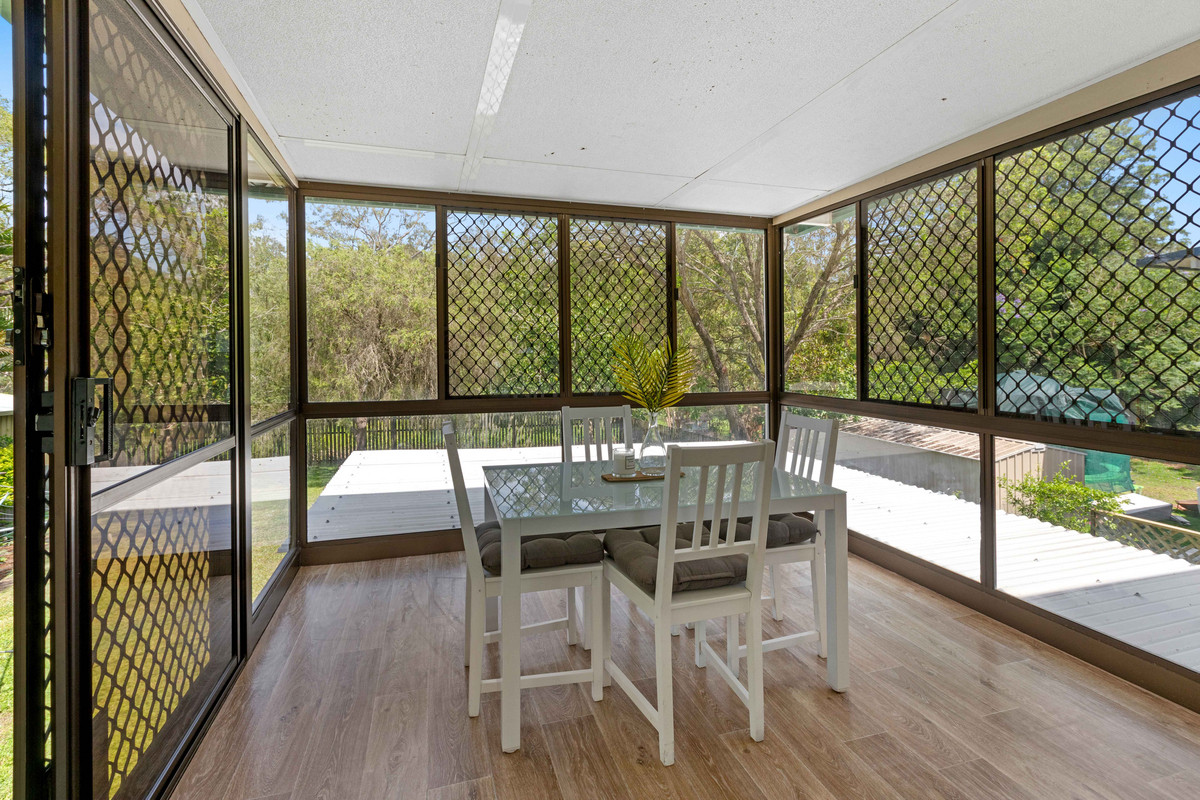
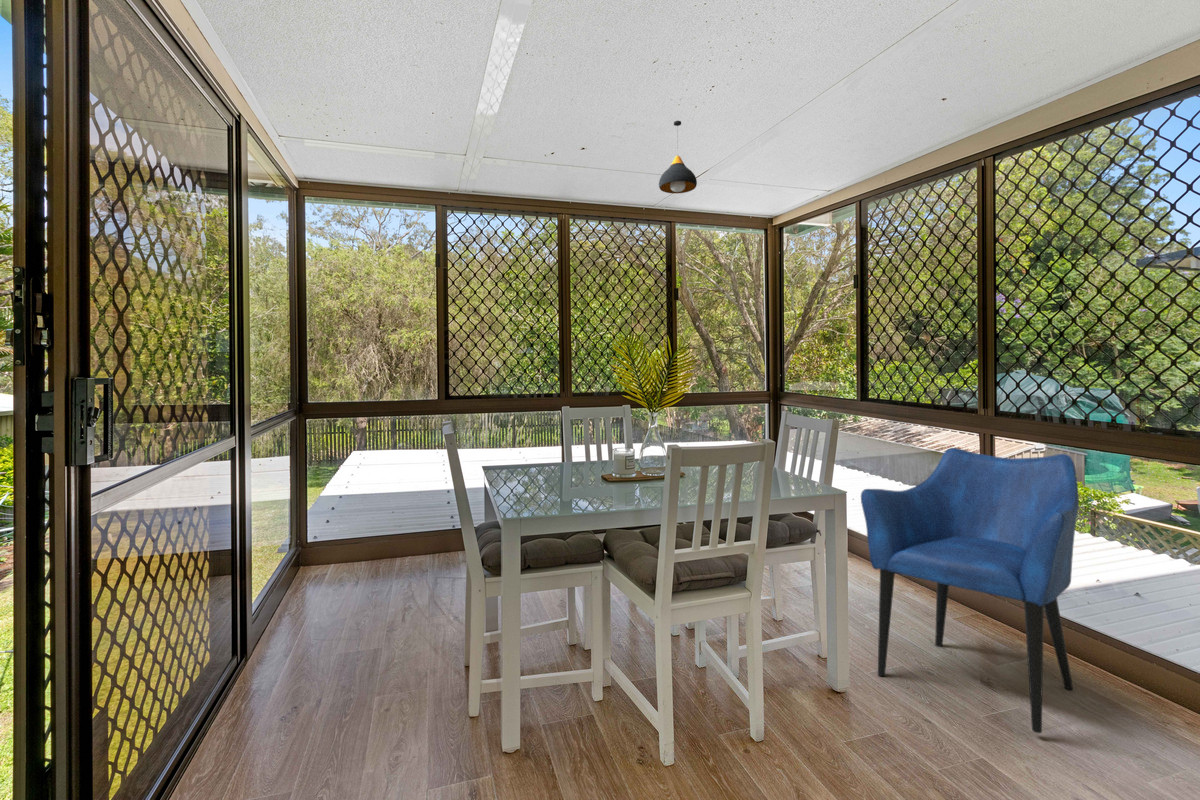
+ armchair [860,447,1080,734]
+ pendant light [658,120,698,194]
